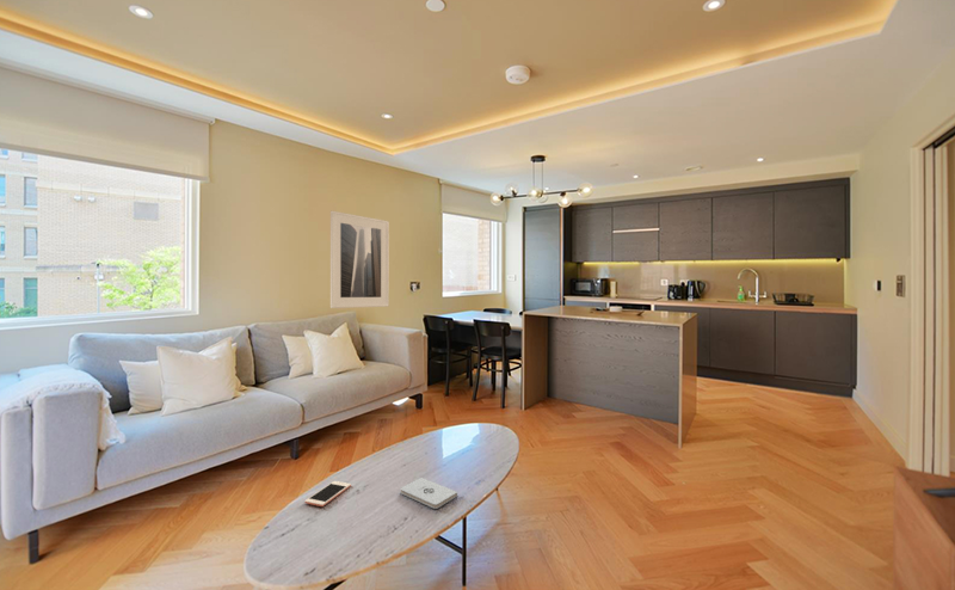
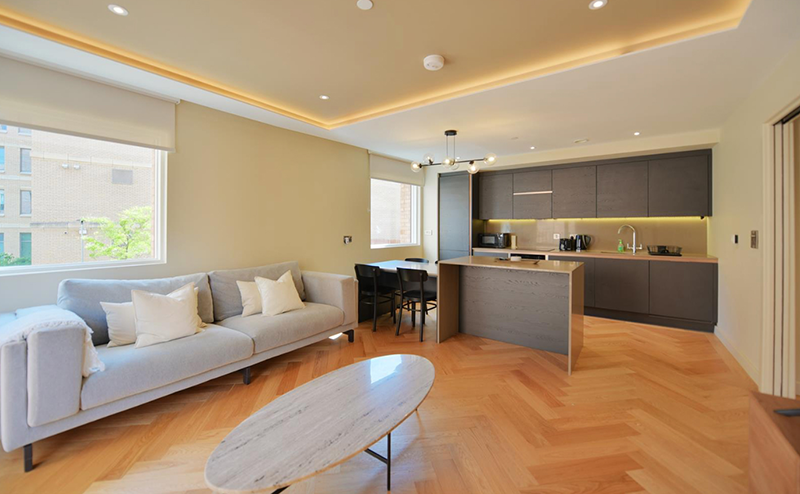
- cell phone [303,480,352,508]
- notepad [399,477,458,510]
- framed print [329,210,390,309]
